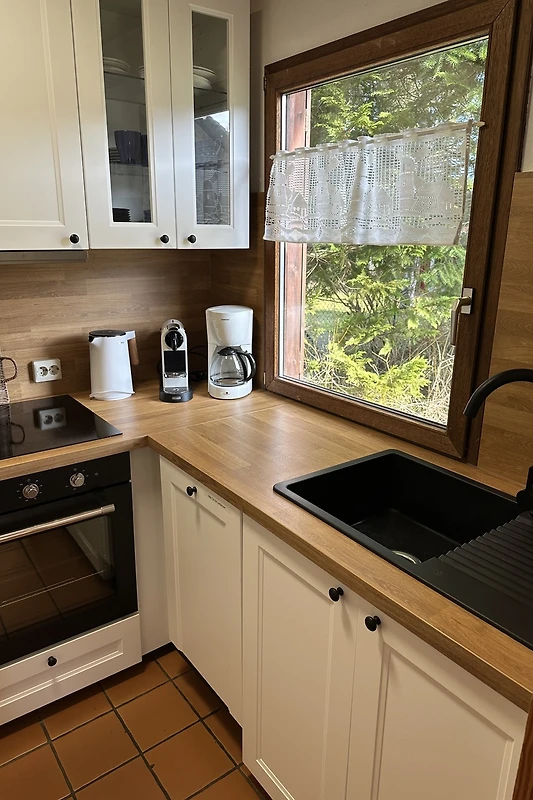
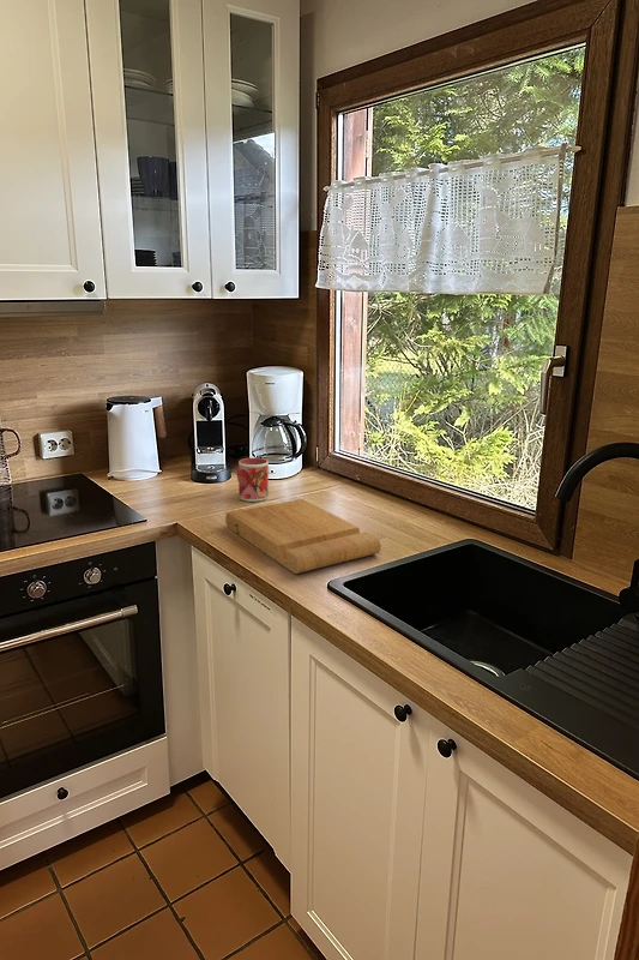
+ cutting board [224,498,382,575]
+ mug [236,457,270,503]
